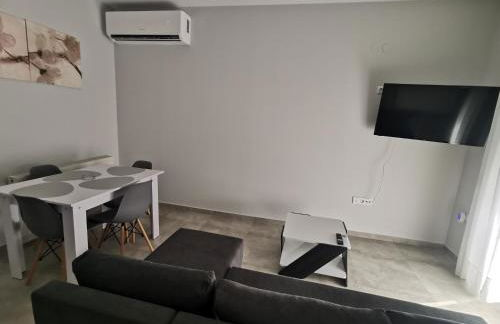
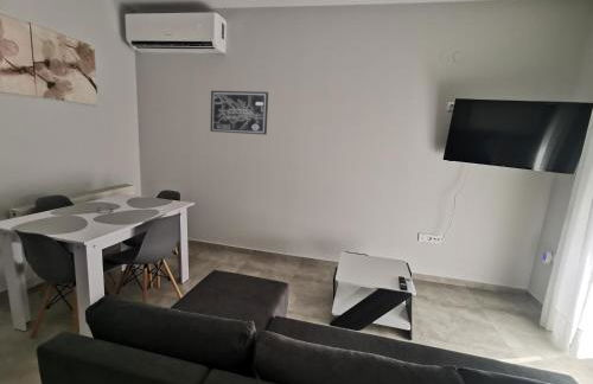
+ wall art [210,90,269,136]
